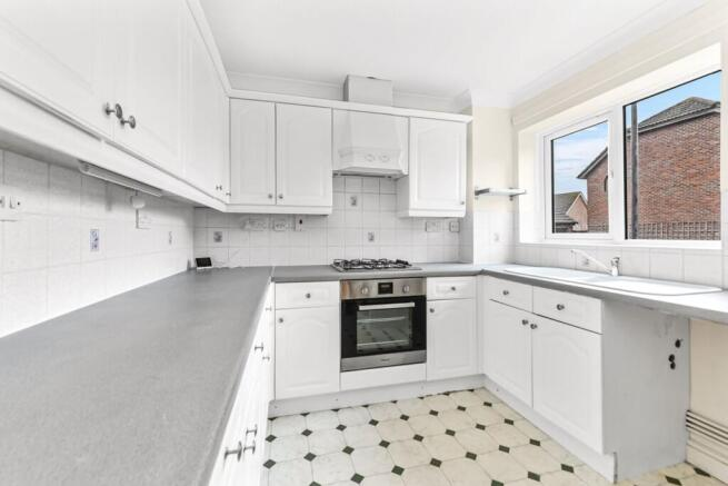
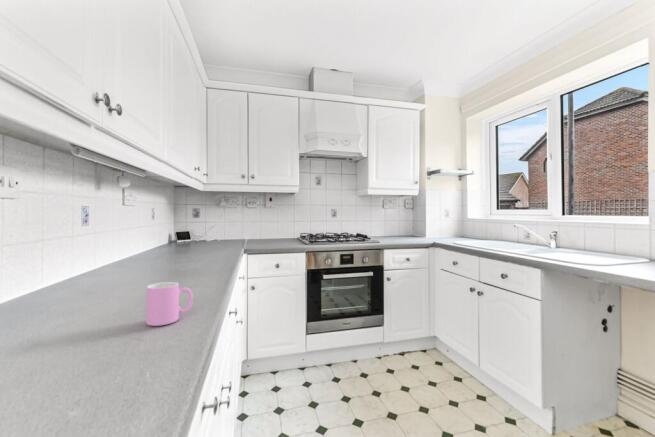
+ cup [145,281,194,327]
